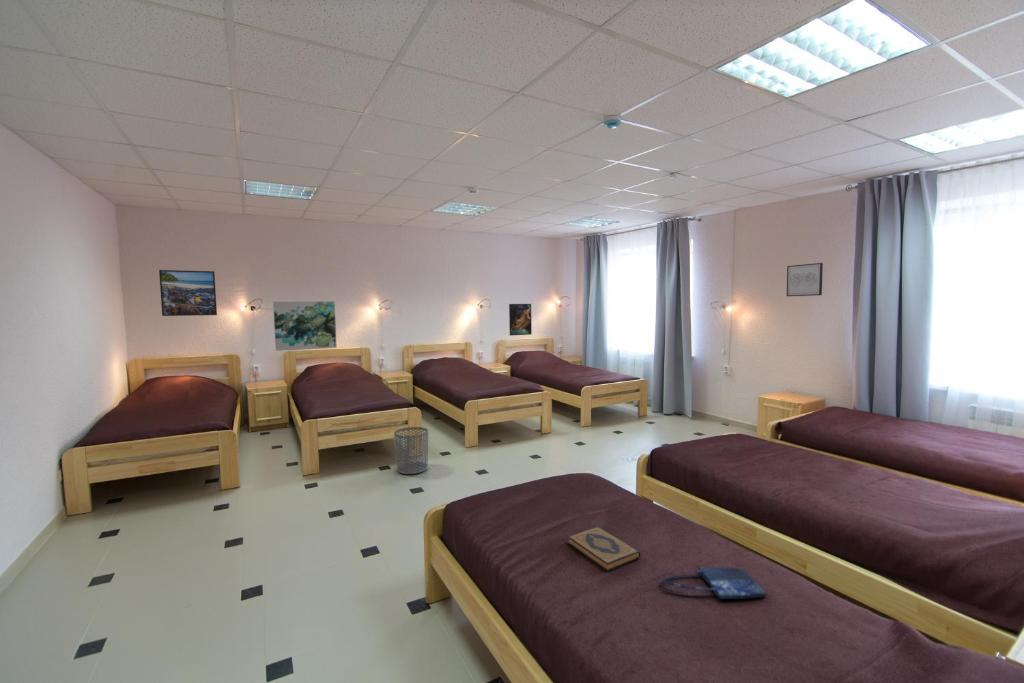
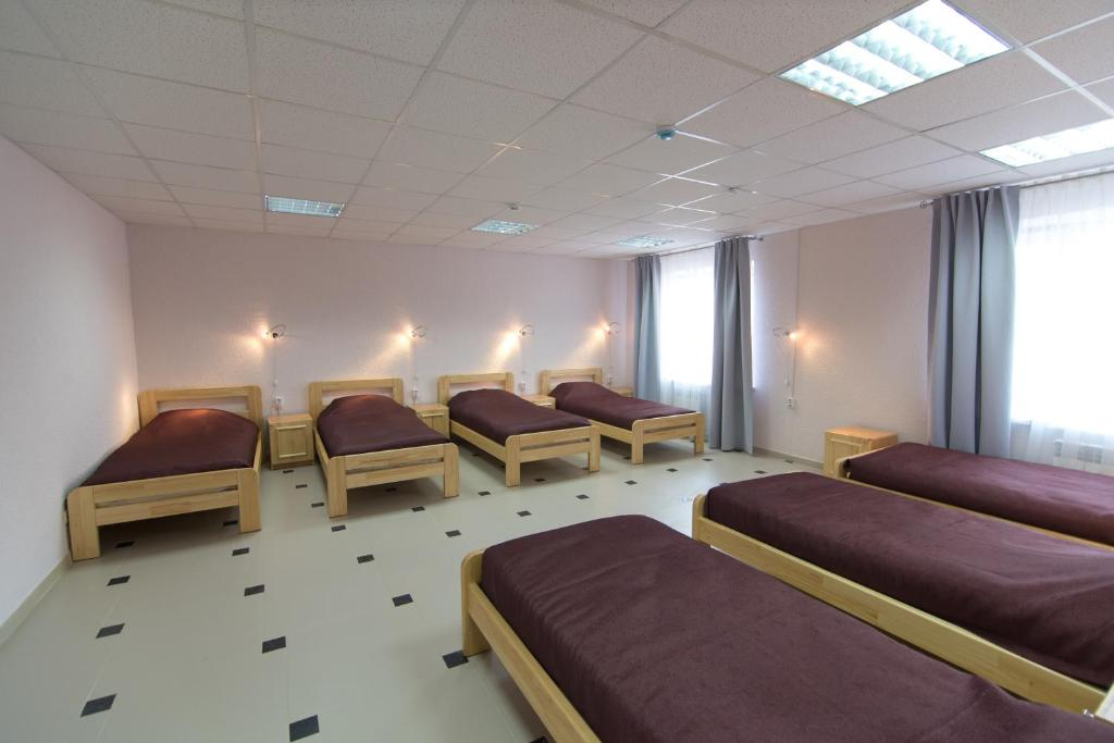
- waste bin [393,426,429,475]
- wall art [272,300,338,352]
- hardback book [566,526,641,573]
- shopping bag [660,566,767,600]
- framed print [158,269,218,317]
- wall art [786,262,824,297]
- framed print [508,303,533,337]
